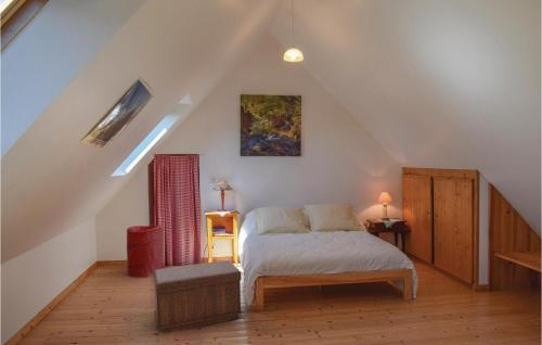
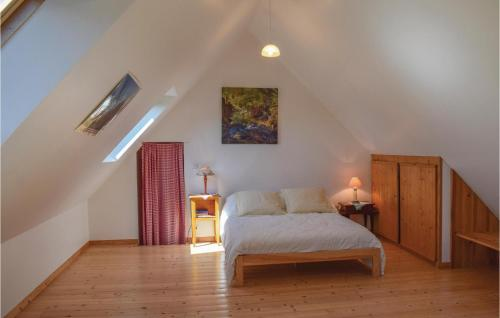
- laundry hamper [126,223,165,279]
- bench [153,259,243,335]
